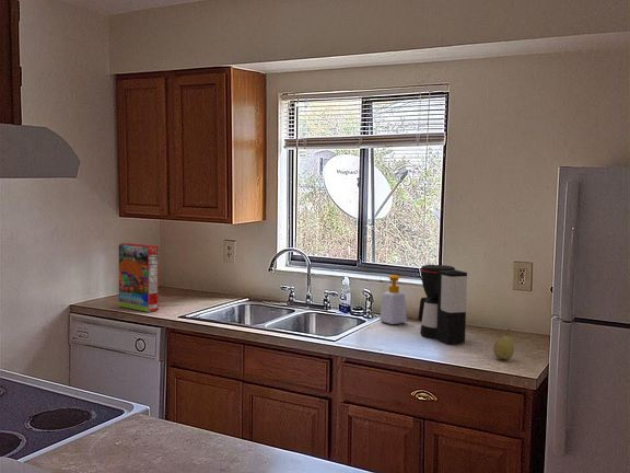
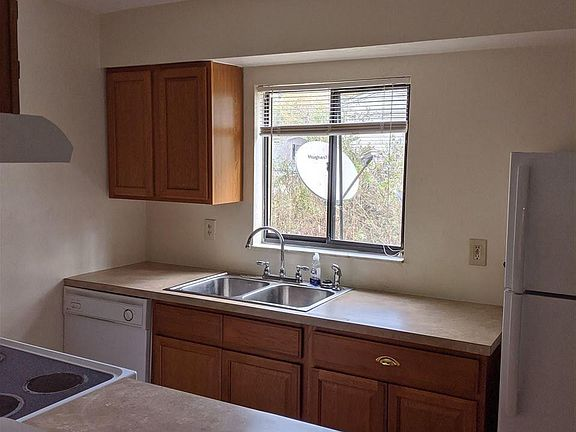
- soap bottle [378,274,409,325]
- fruit [492,327,515,360]
- cereal box [118,242,160,313]
- coffee maker [417,264,468,345]
